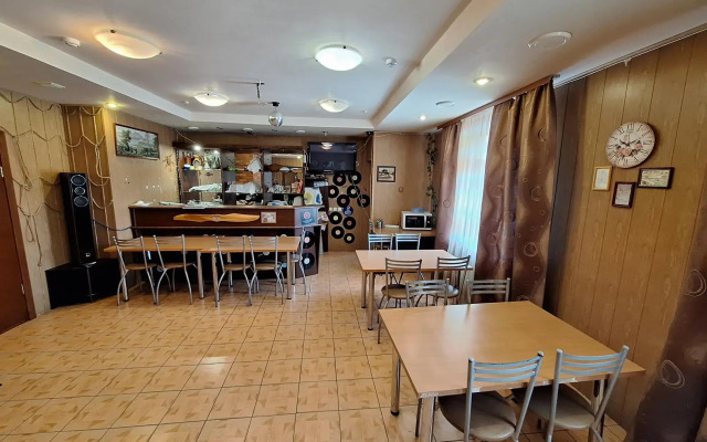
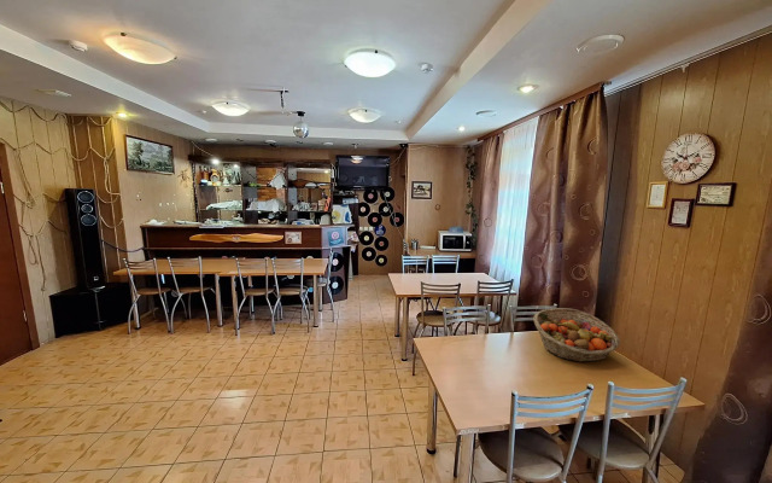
+ fruit basket [532,307,621,363]
